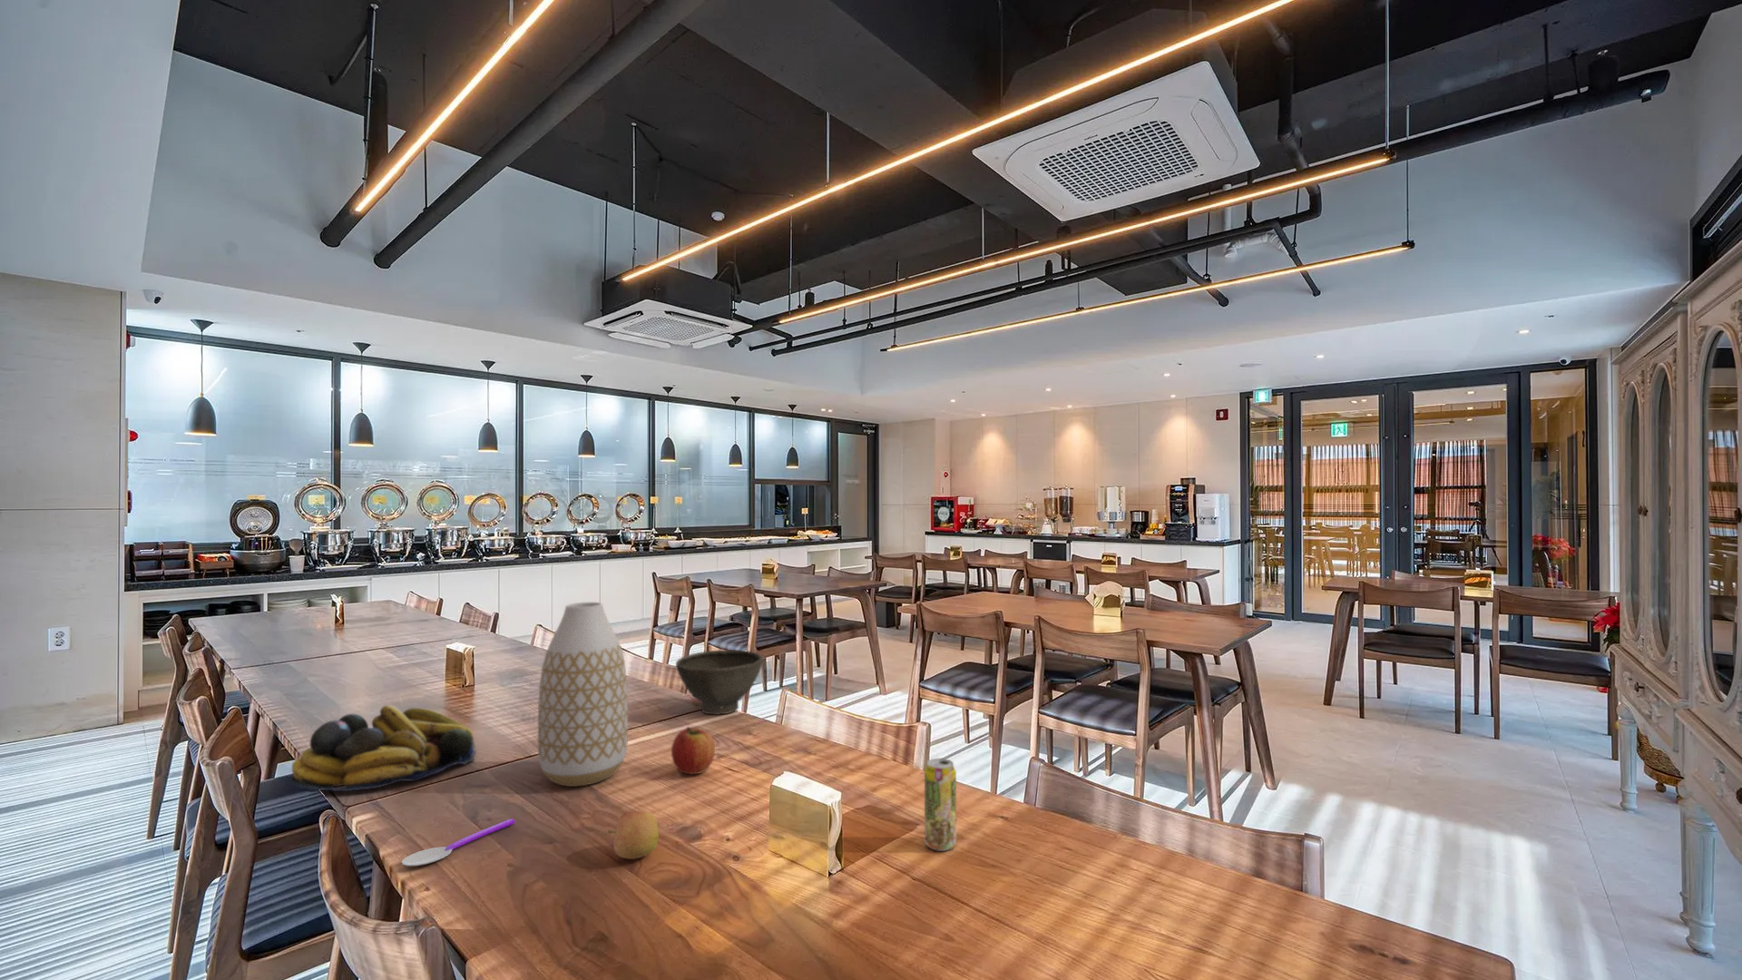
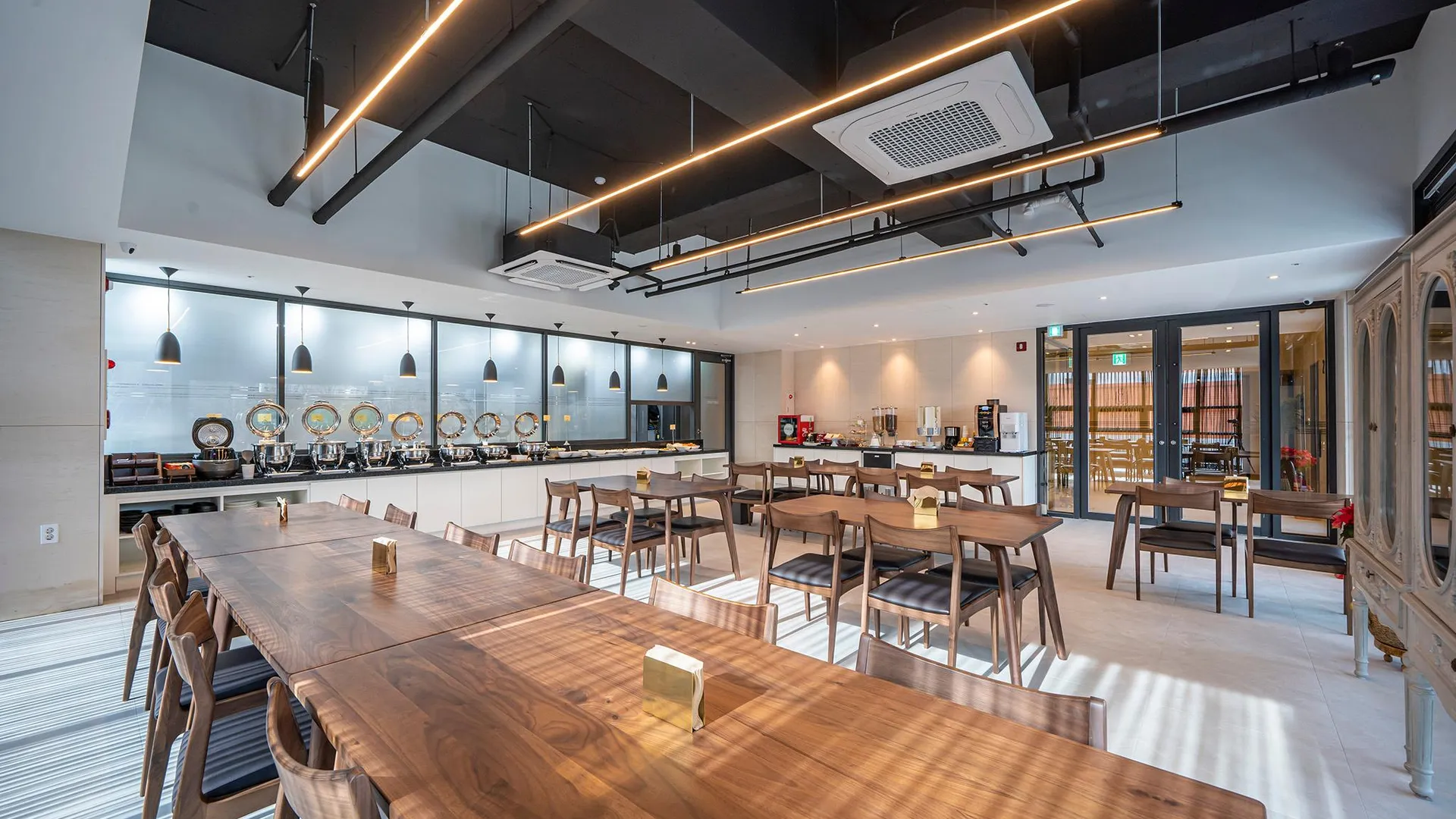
- beverage can [924,757,957,852]
- bowl [675,649,765,716]
- apple [670,726,715,775]
- apple [607,809,659,860]
- vase [537,602,629,787]
- fruit bowl [288,704,476,793]
- spoon [401,818,516,868]
